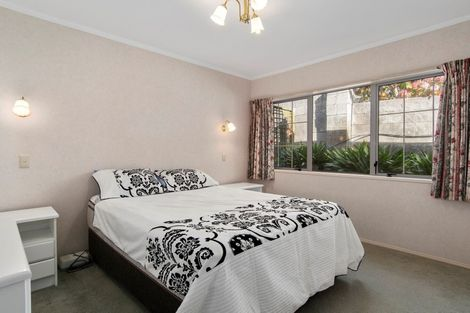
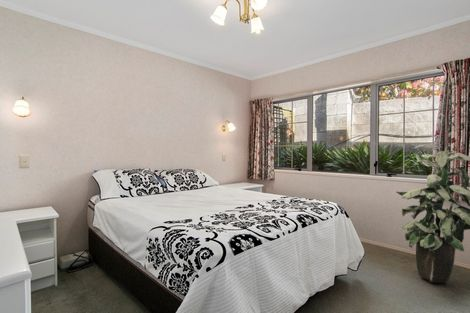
+ indoor plant [395,143,470,285]
